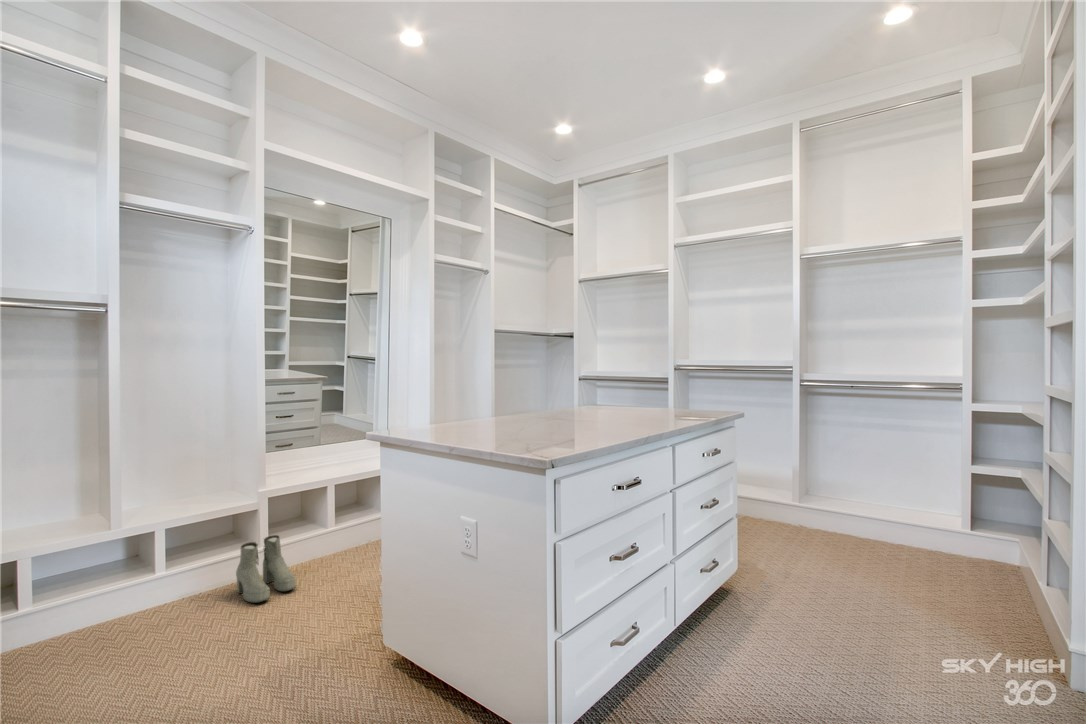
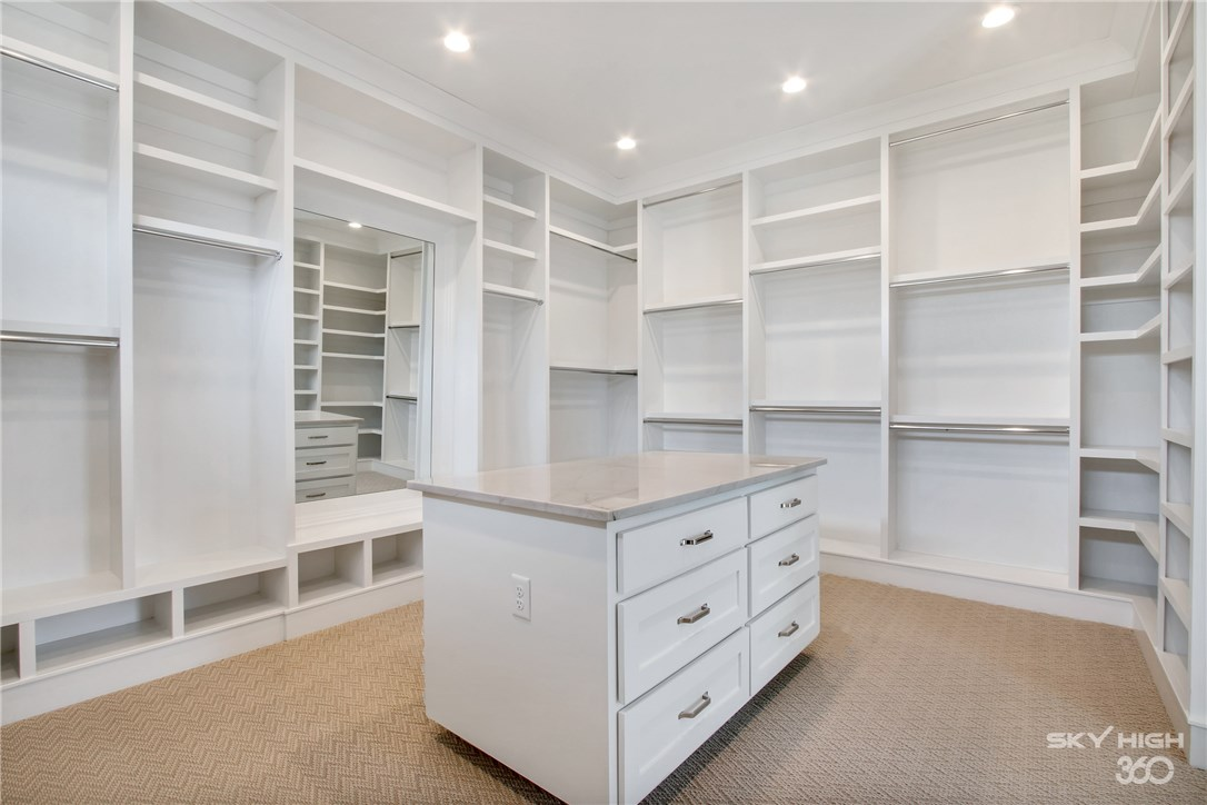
- boots [235,534,297,604]
